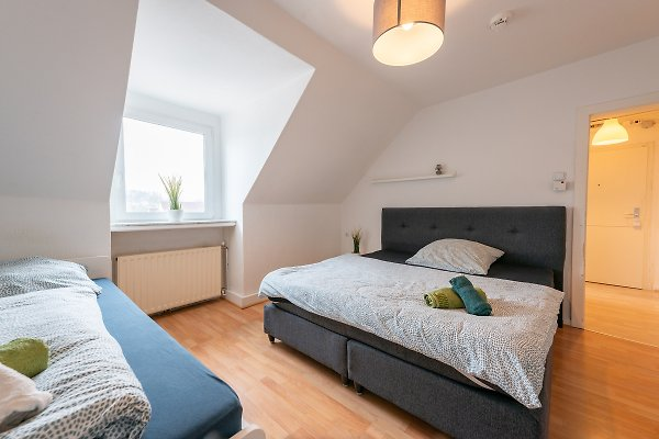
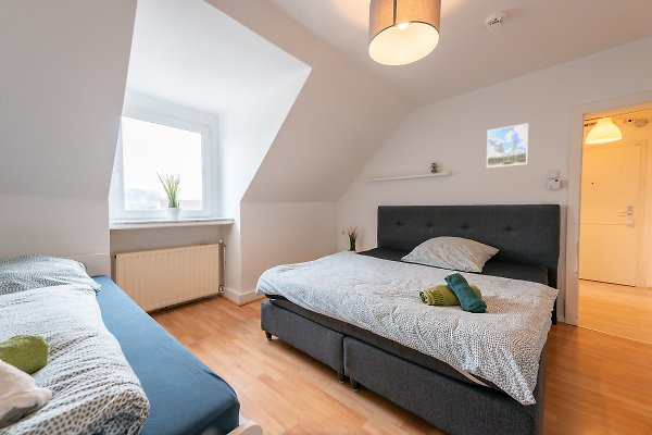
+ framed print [486,122,529,169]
